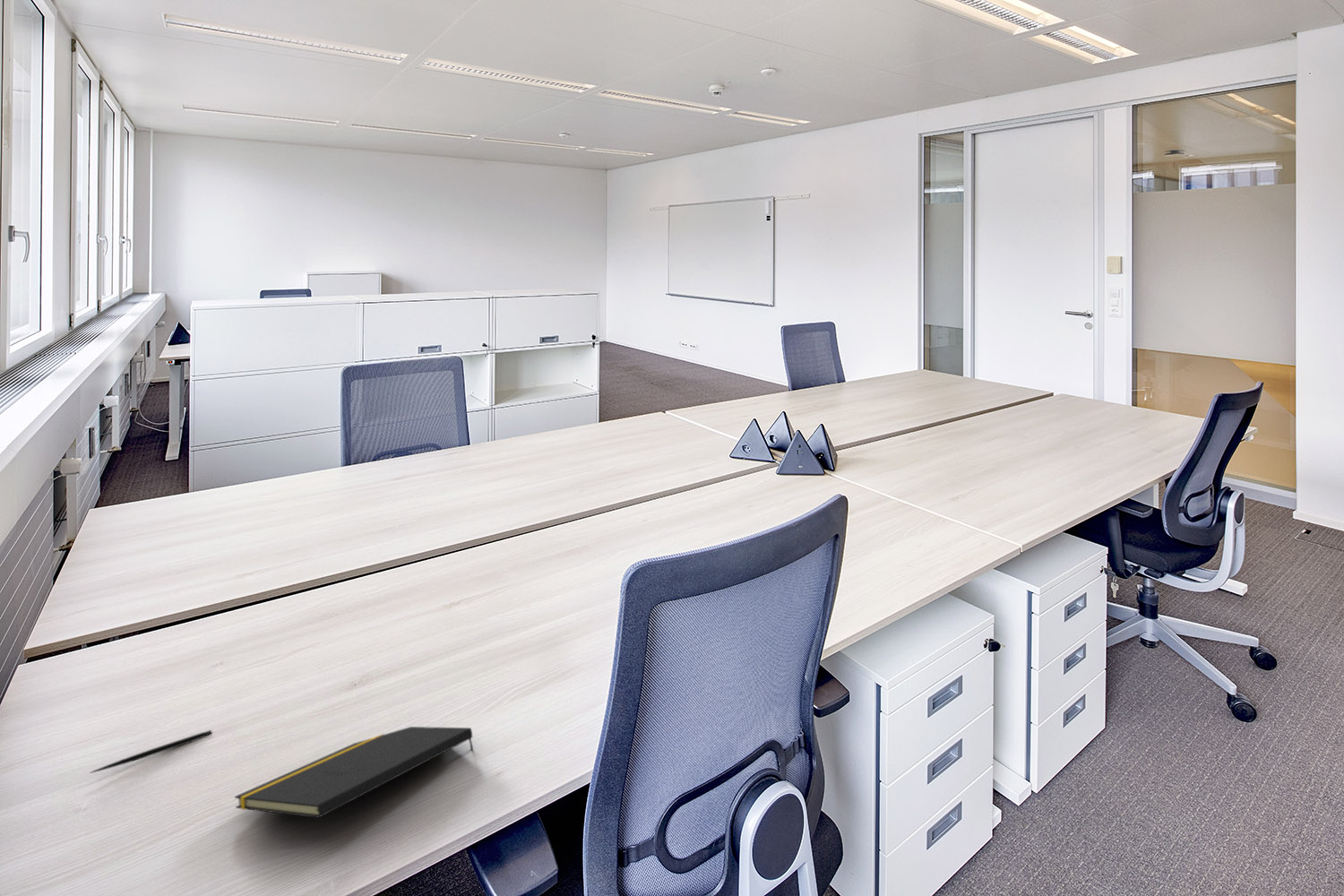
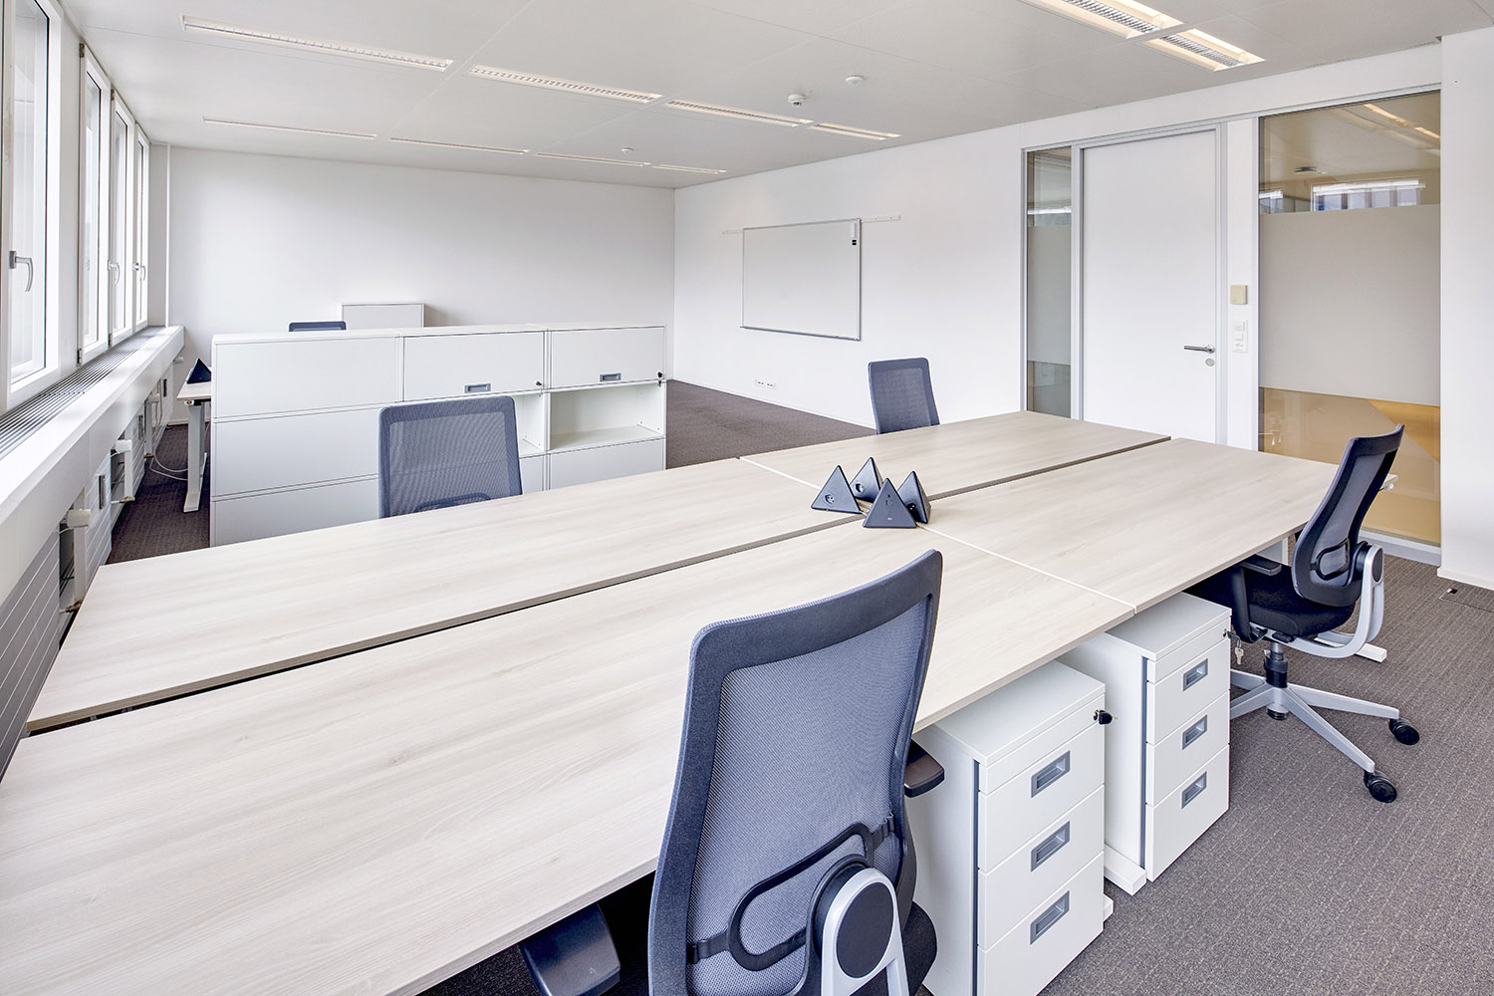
- pen [89,729,212,774]
- notepad [234,726,474,819]
